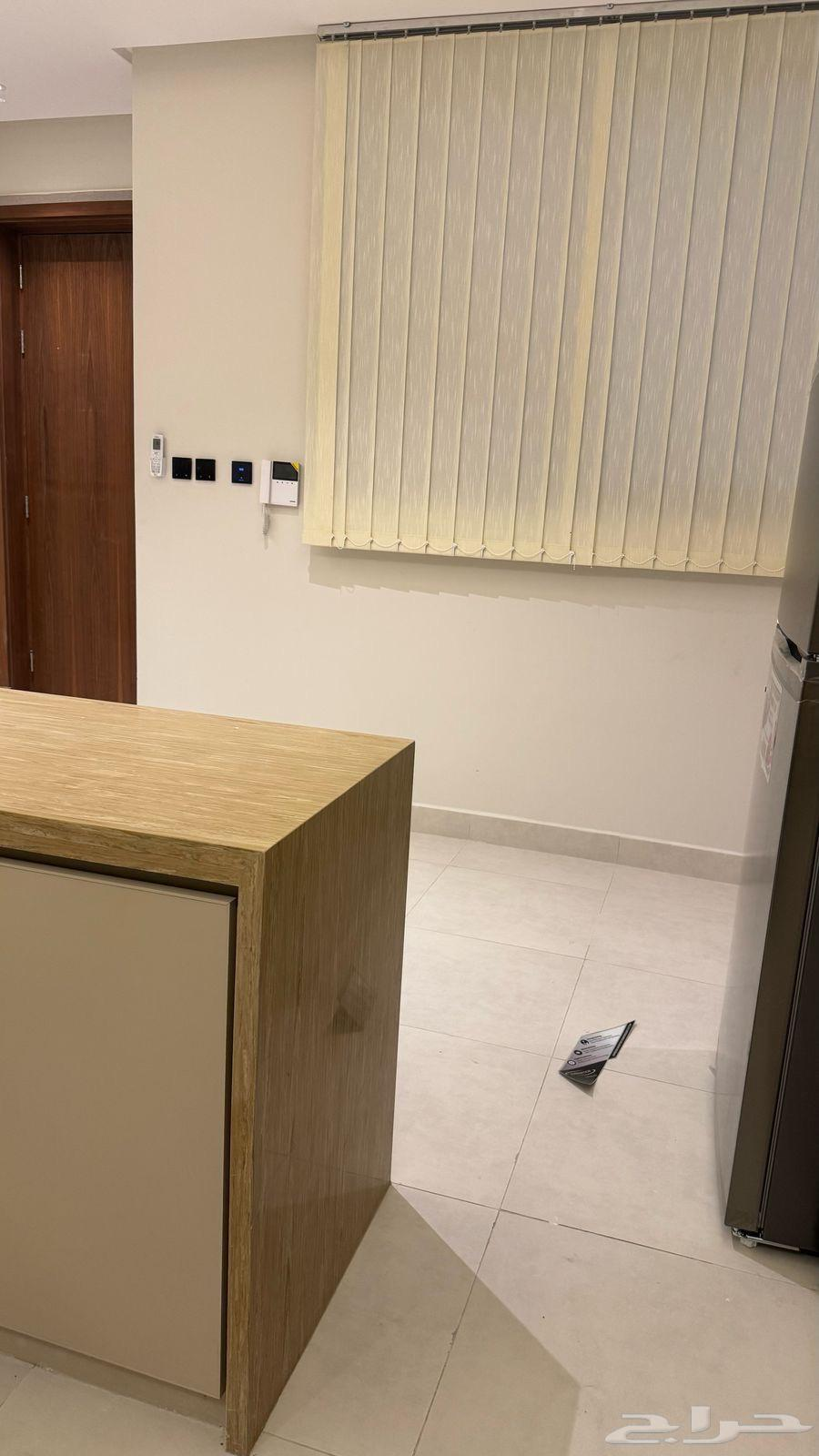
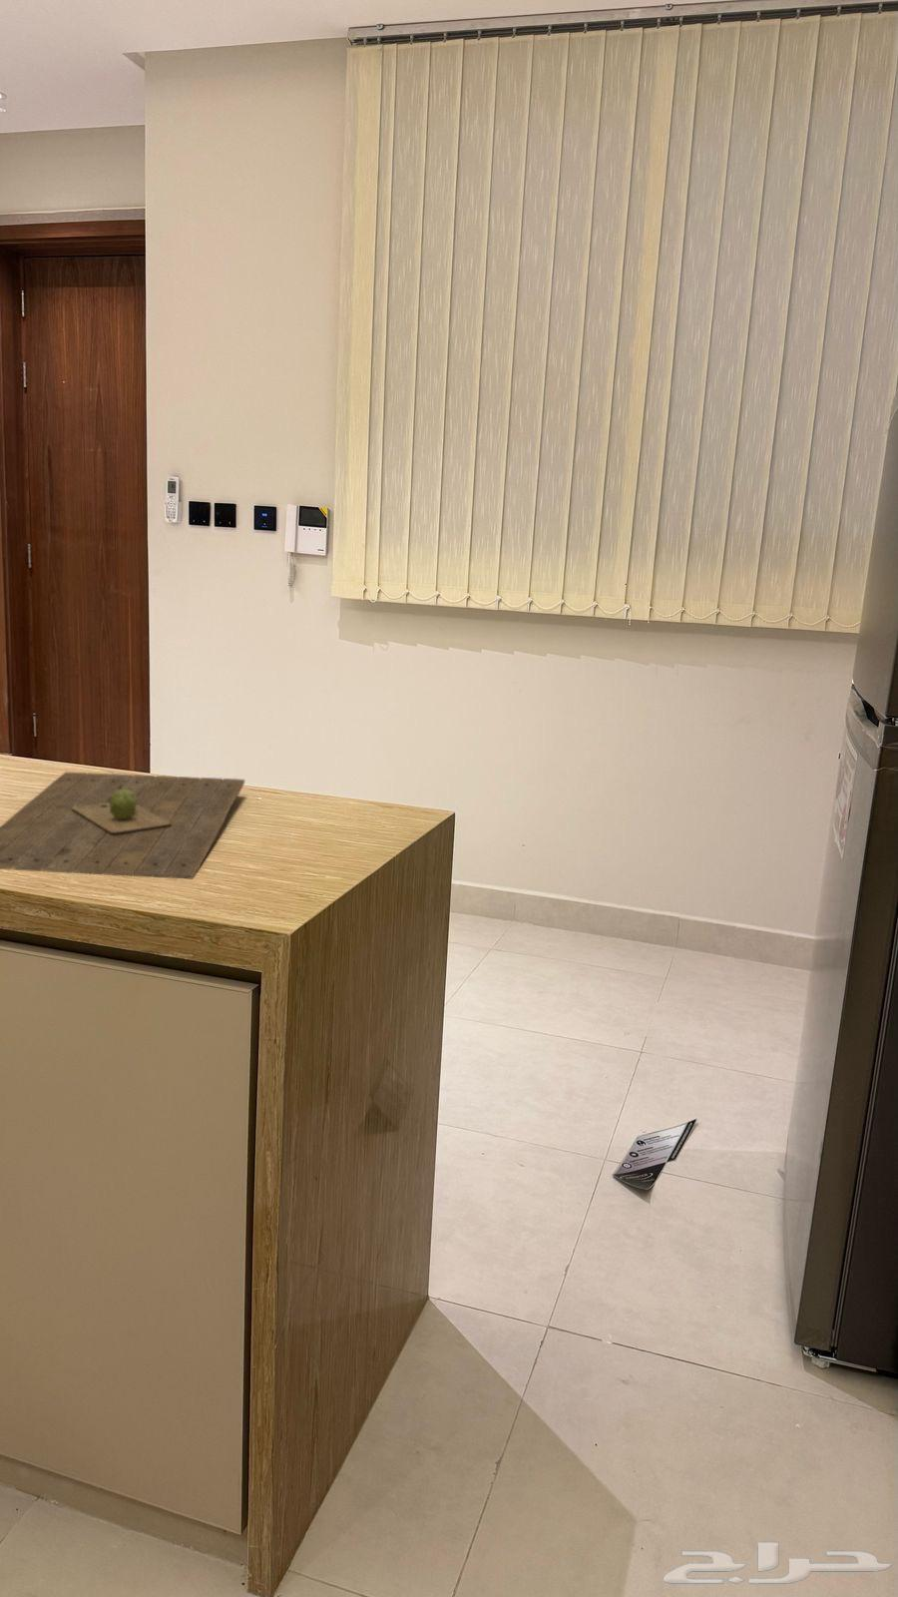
+ cutting board [0,771,246,880]
